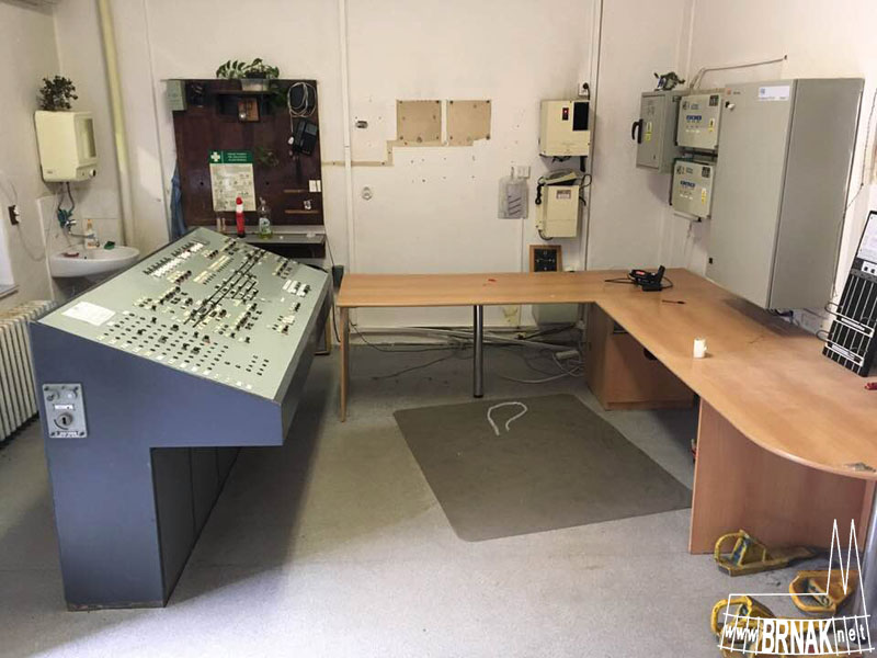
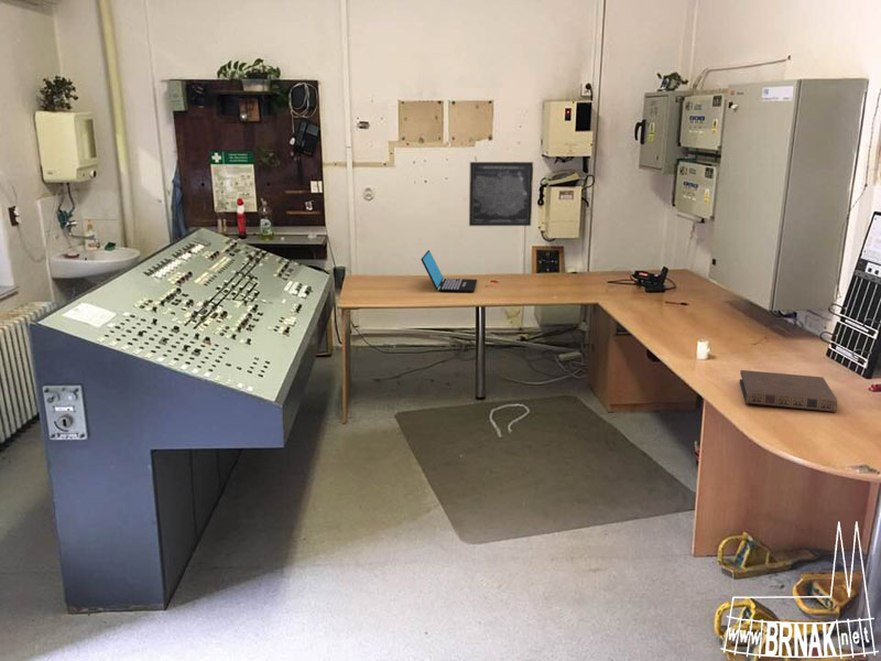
+ wall art [468,161,534,227]
+ book [739,369,838,413]
+ laptop [420,249,478,293]
